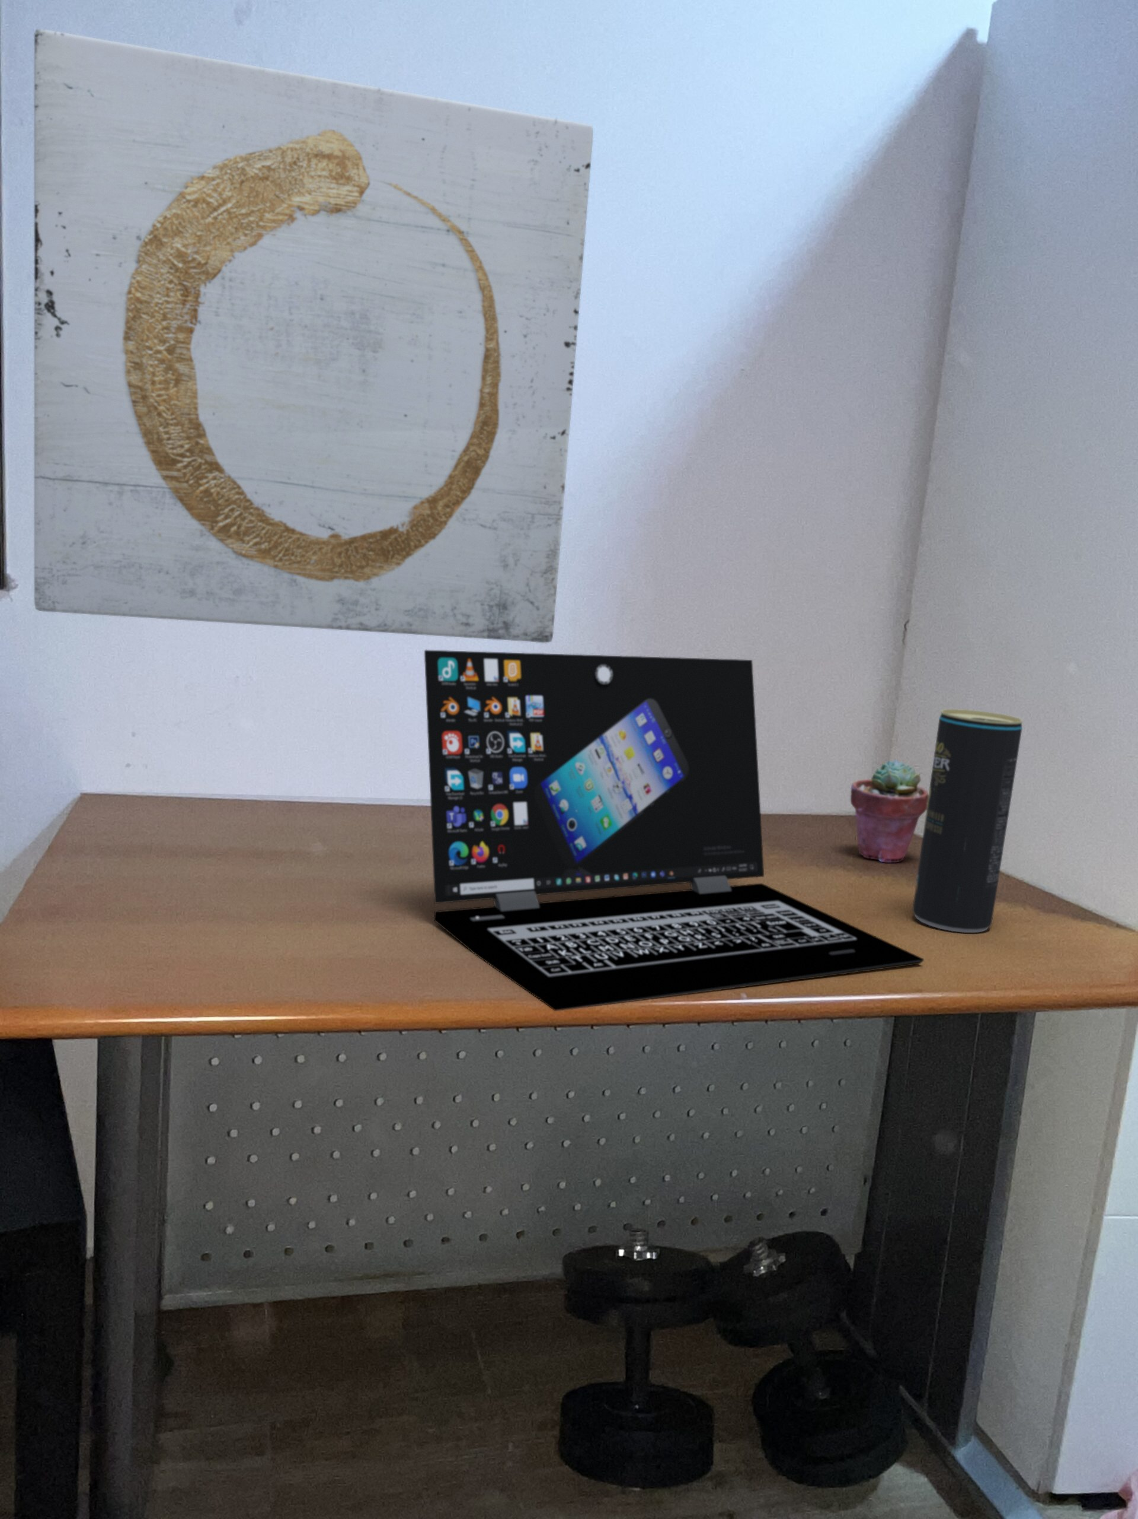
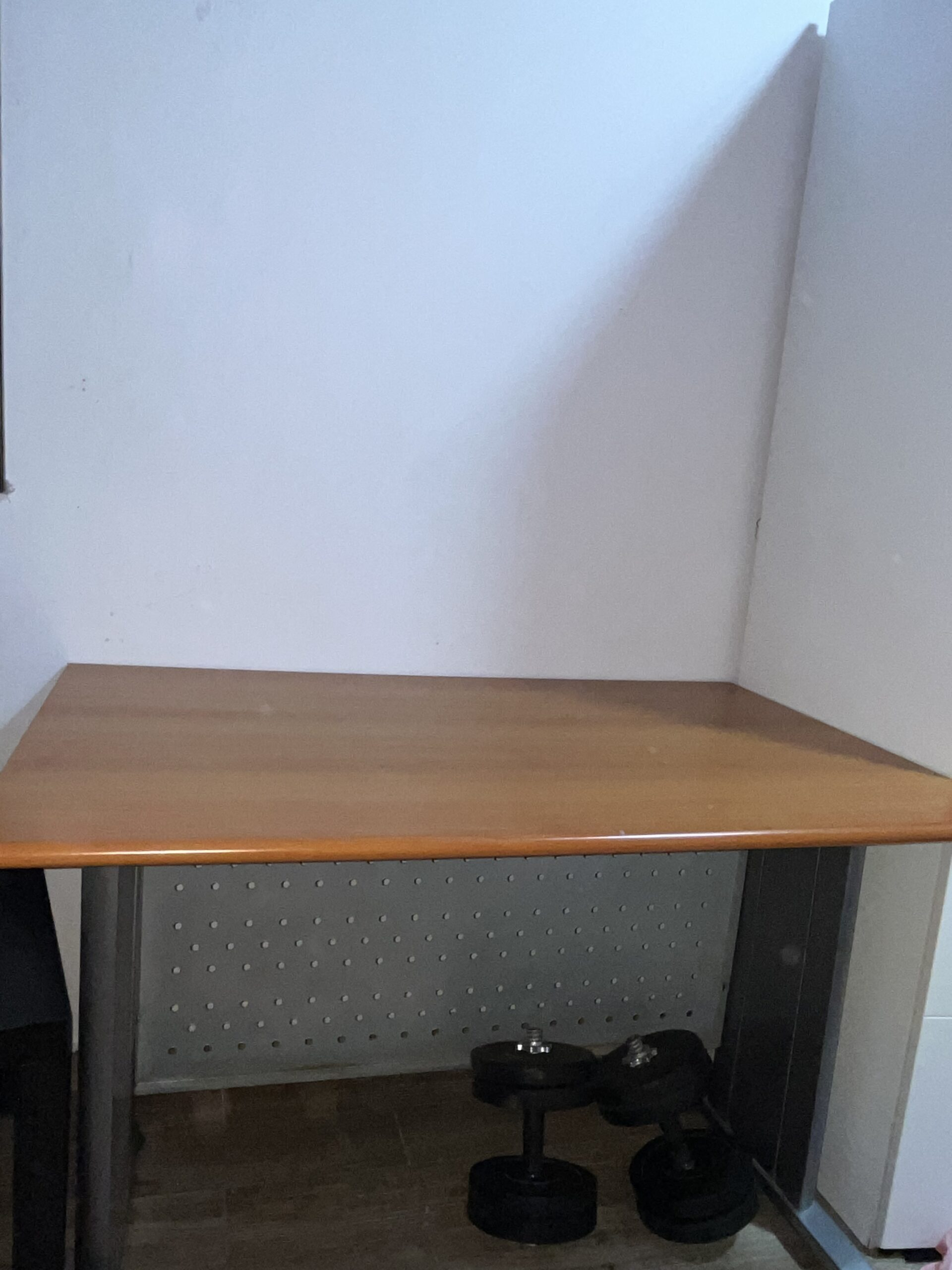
- potted succulent [850,758,929,862]
- laptop [424,649,924,1012]
- beverage can [912,708,1023,933]
- wall art [33,29,594,643]
